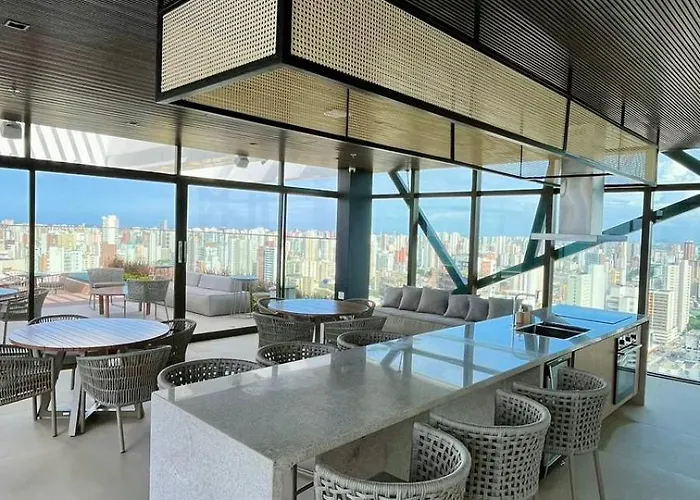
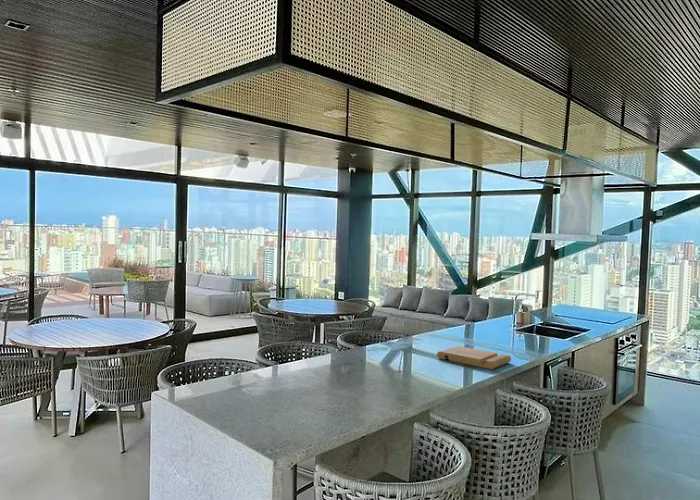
+ cutting board [436,345,512,370]
